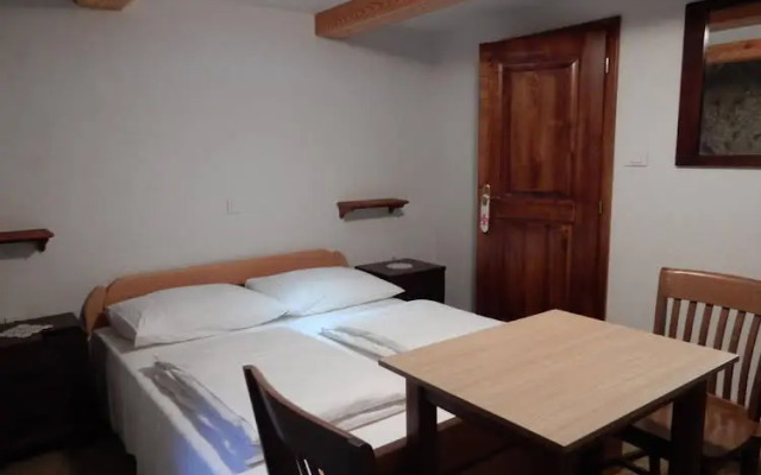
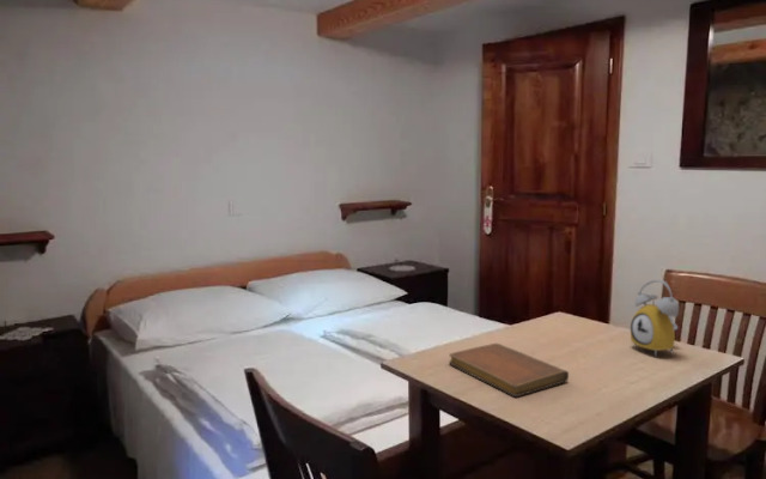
+ notebook [448,342,570,398]
+ alarm clock [630,279,680,357]
